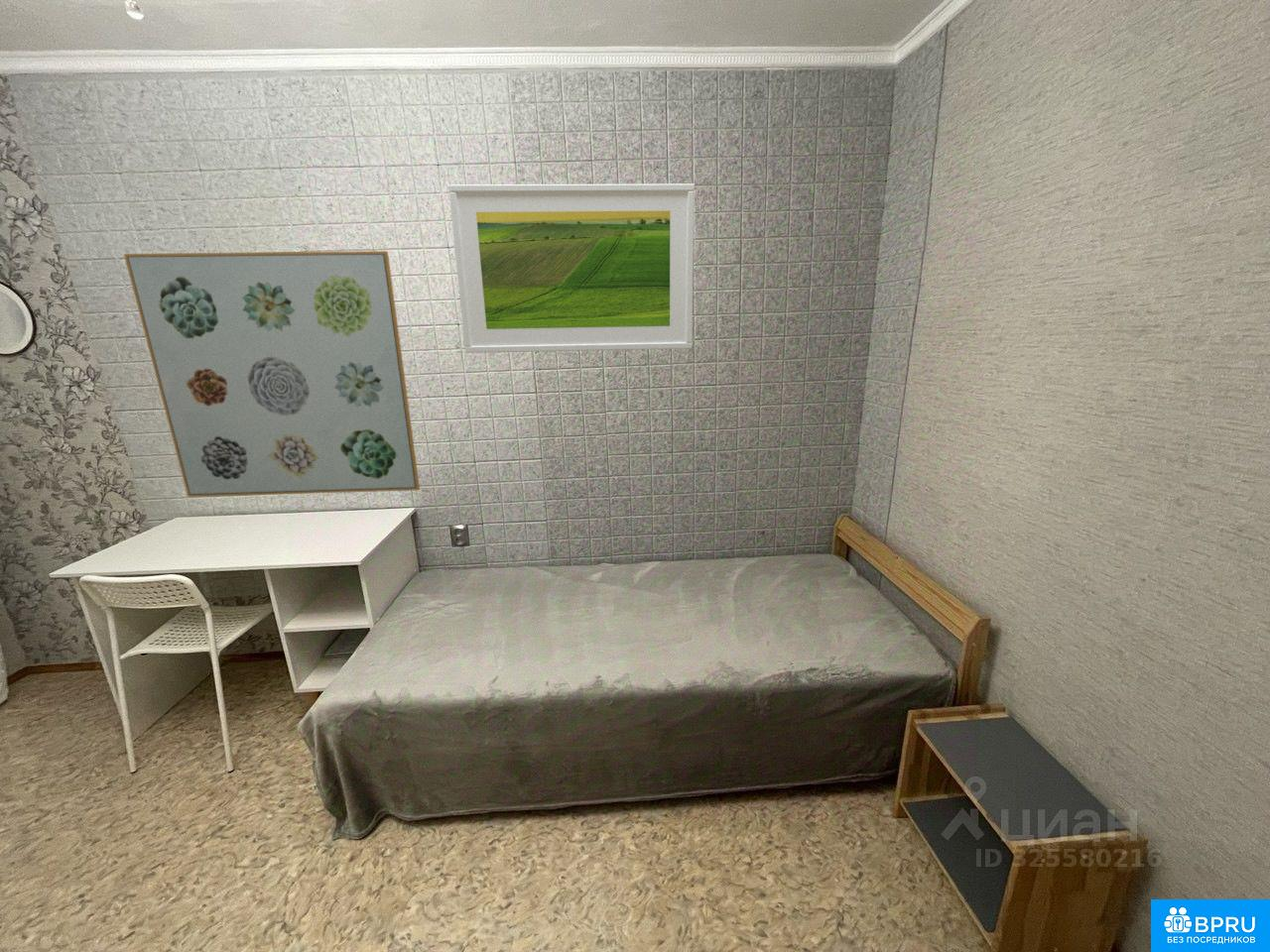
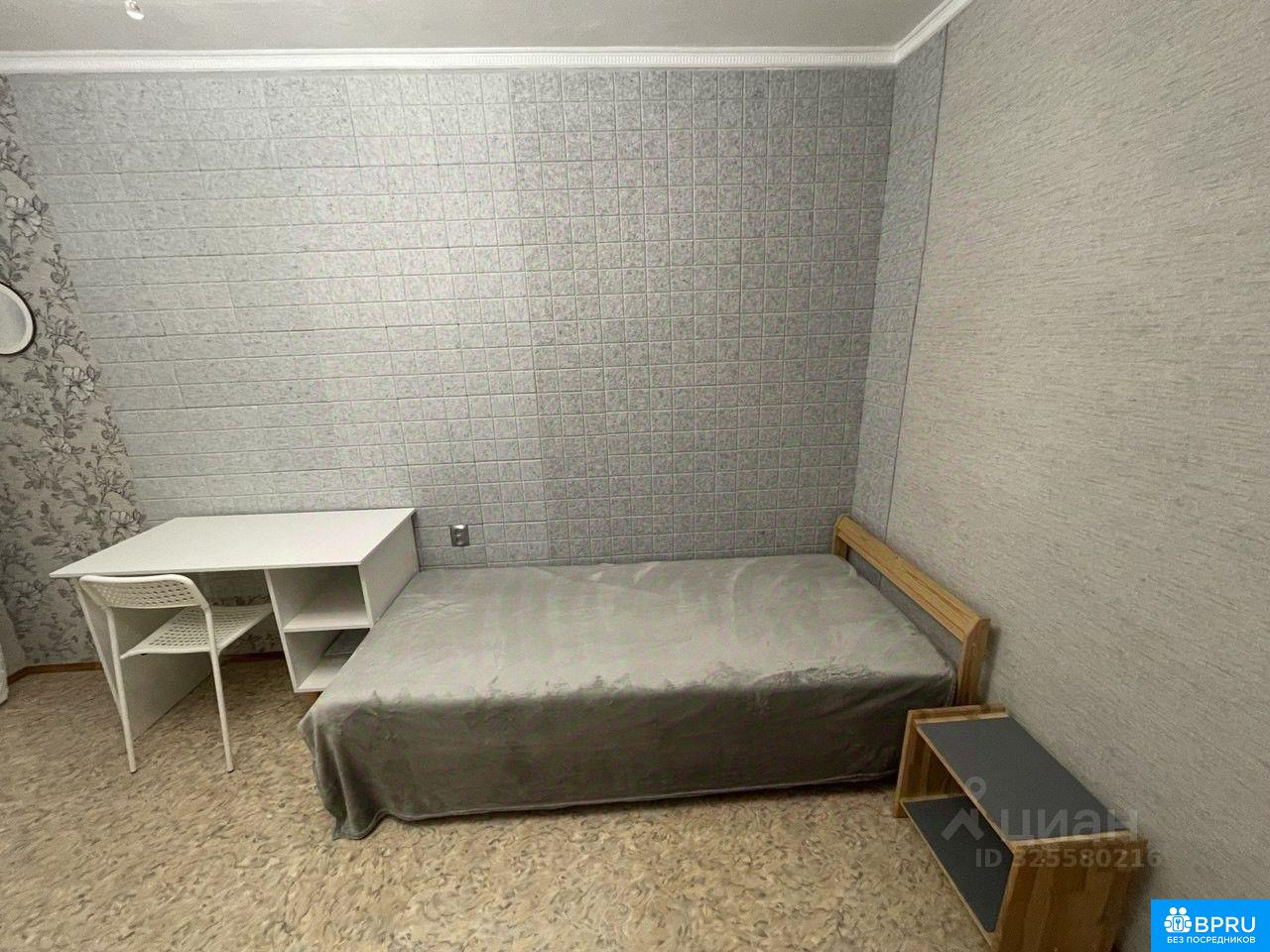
- wall art [123,250,421,498]
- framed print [447,182,696,354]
